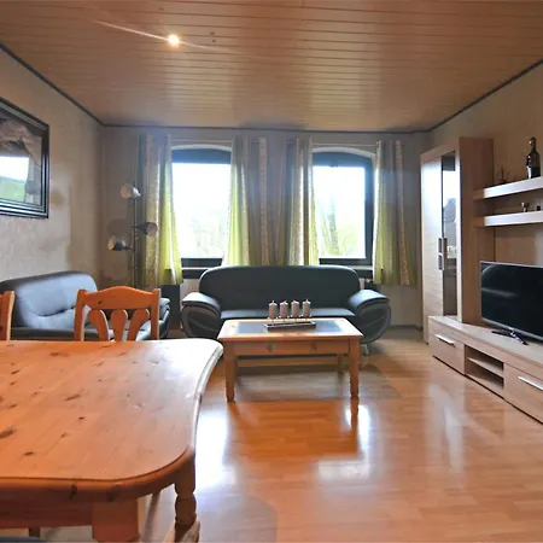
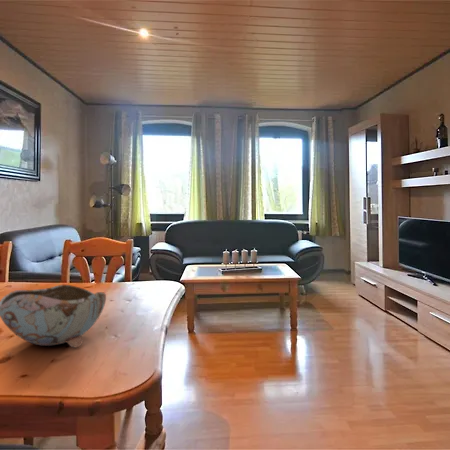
+ bowl [0,284,107,348]
